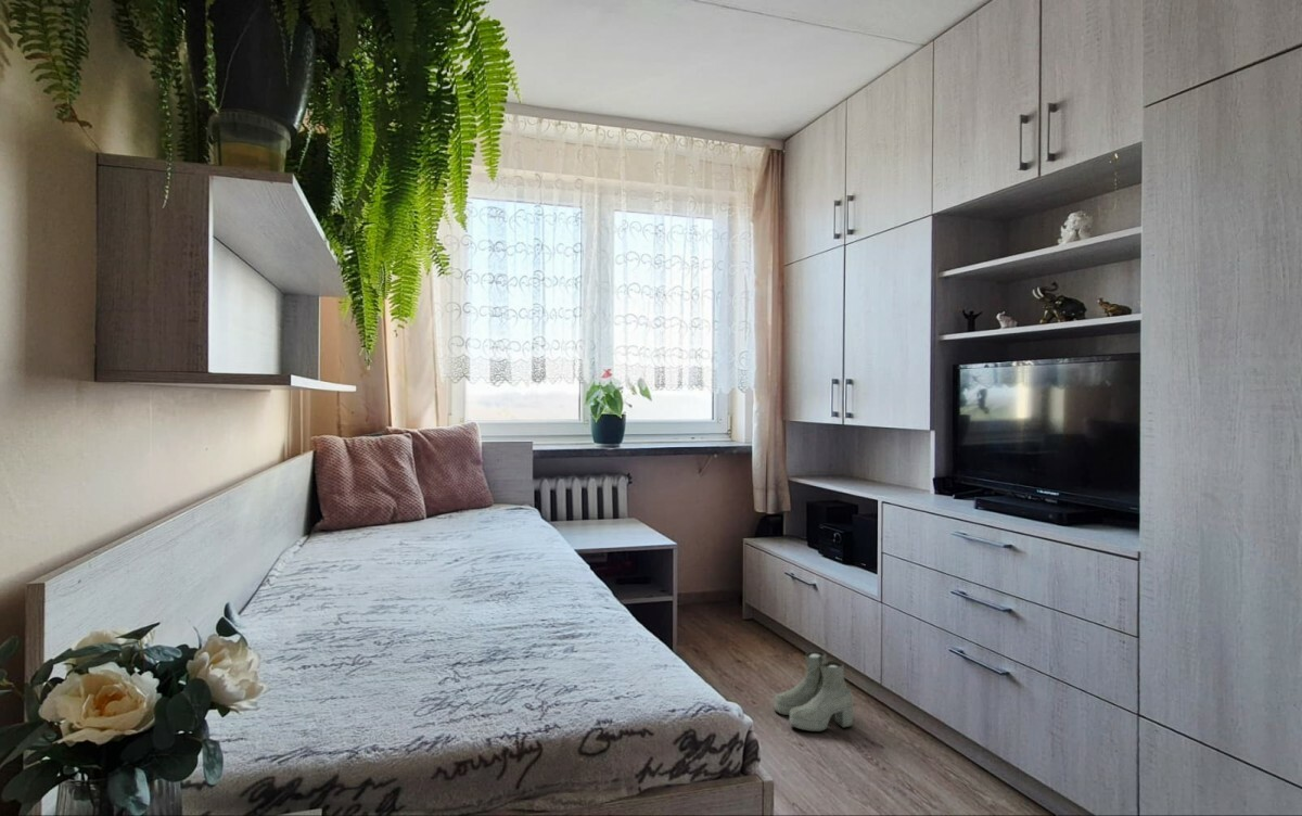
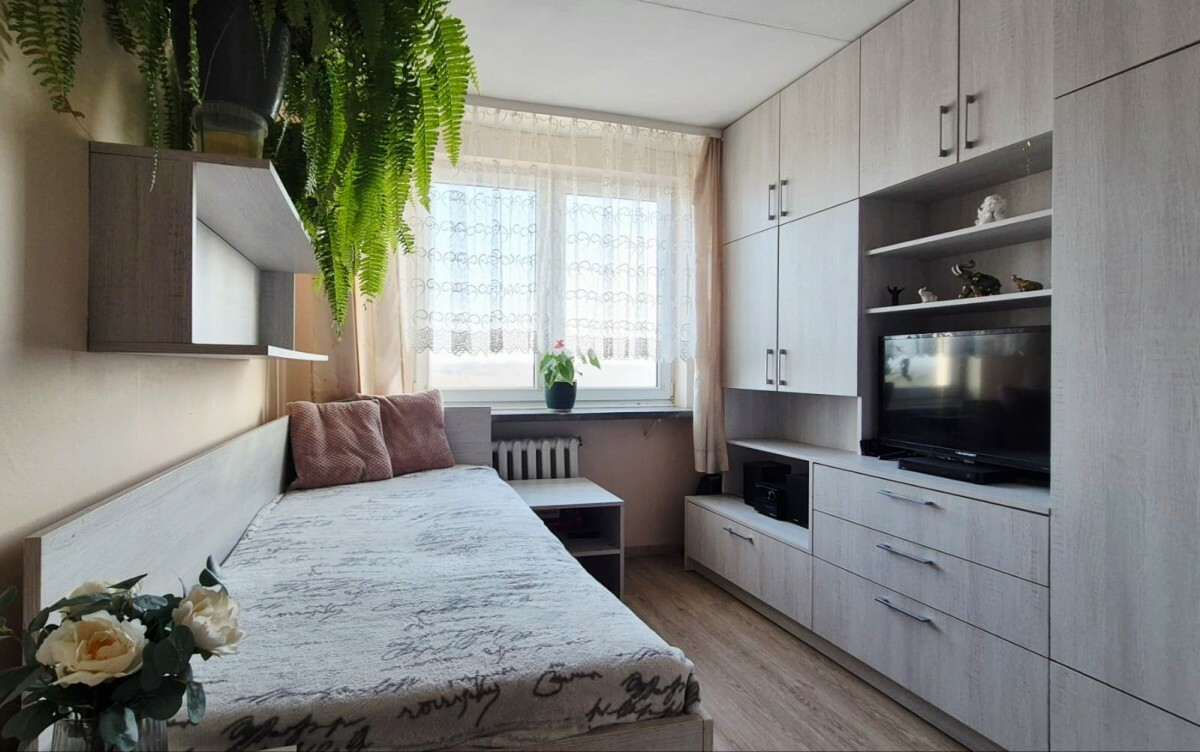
- boots [773,650,854,732]
